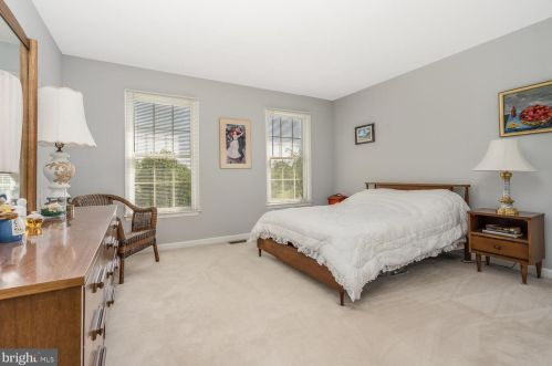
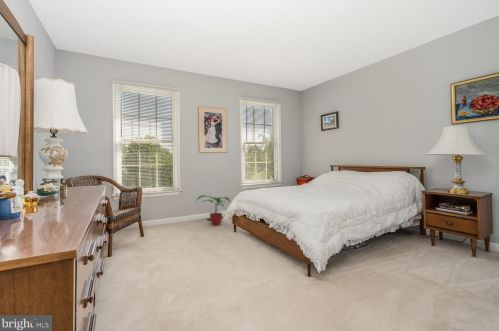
+ potted plant [195,194,231,227]
